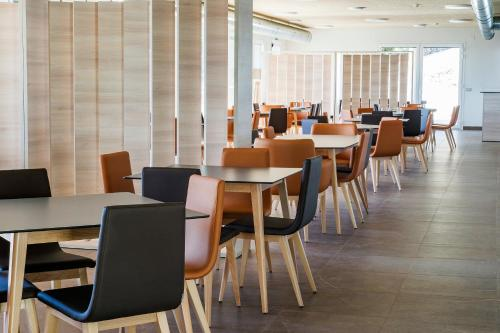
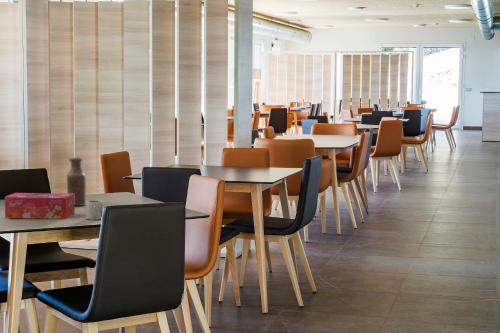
+ tissue box [4,192,76,220]
+ bottle [66,157,87,207]
+ cup [85,199,103,221]
